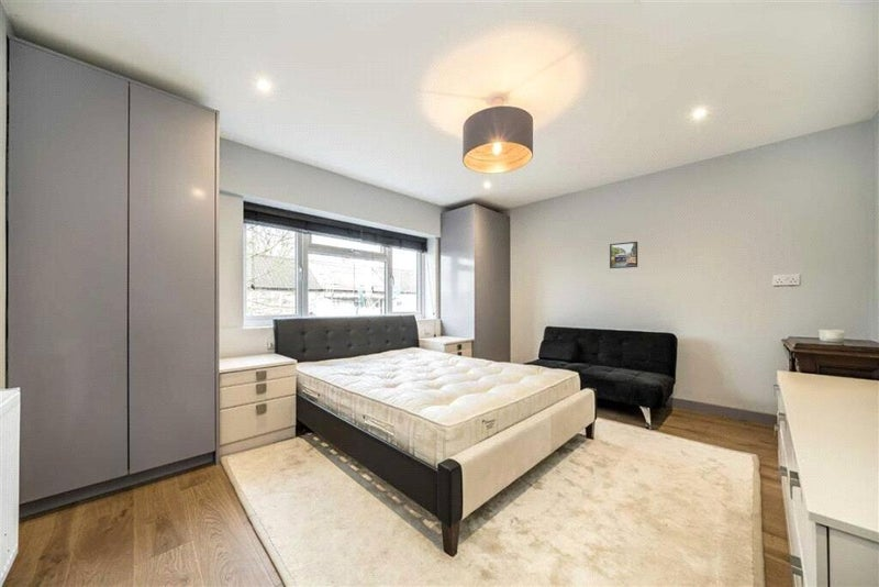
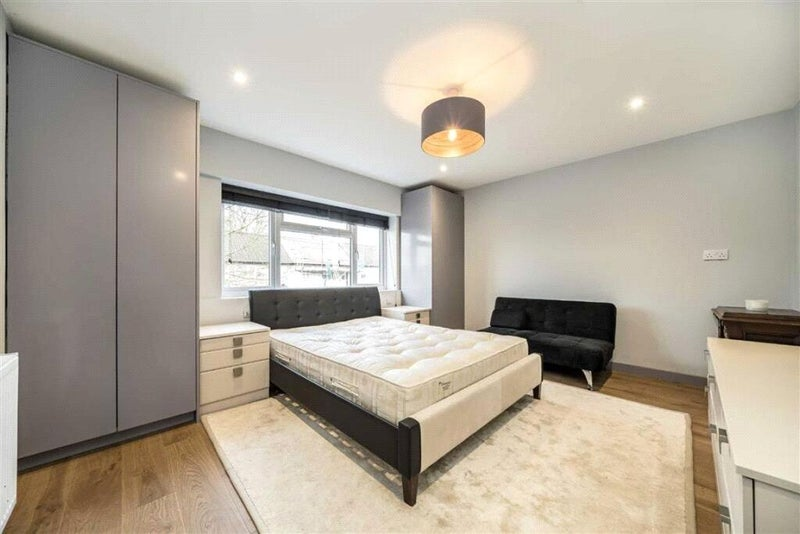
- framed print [609,241,638,269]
